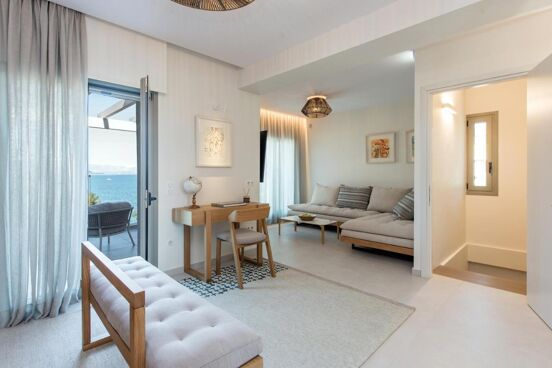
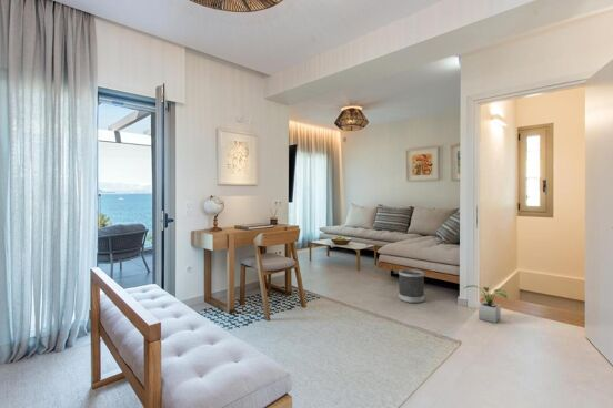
+ potted plant [463,284,509,324]
+ wastebasket [398,268,425,304]
